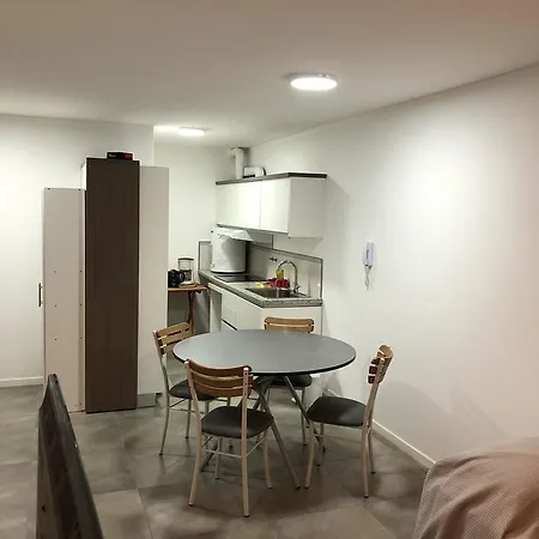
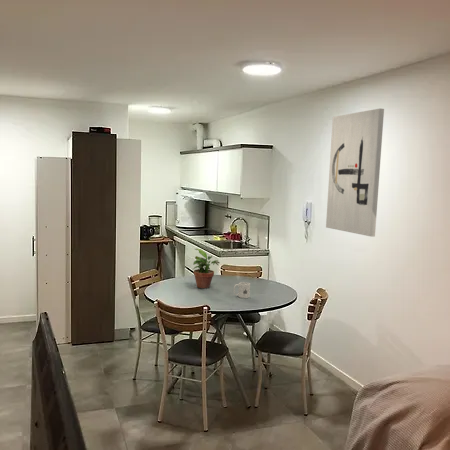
+ mug [233,281,251,299]
+ wall art [325,107,385,238]
+ potted plant [192,248,221,289]
